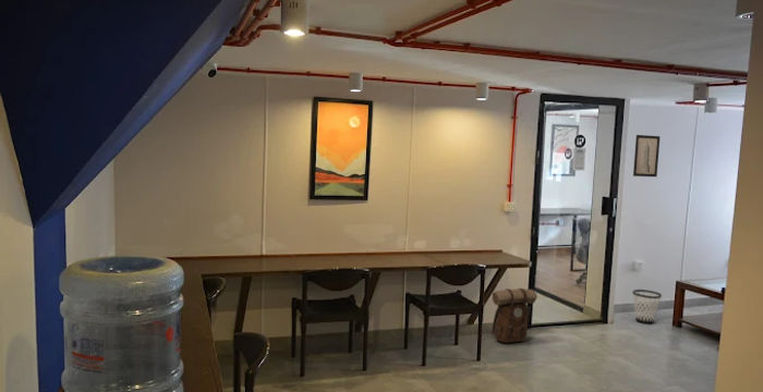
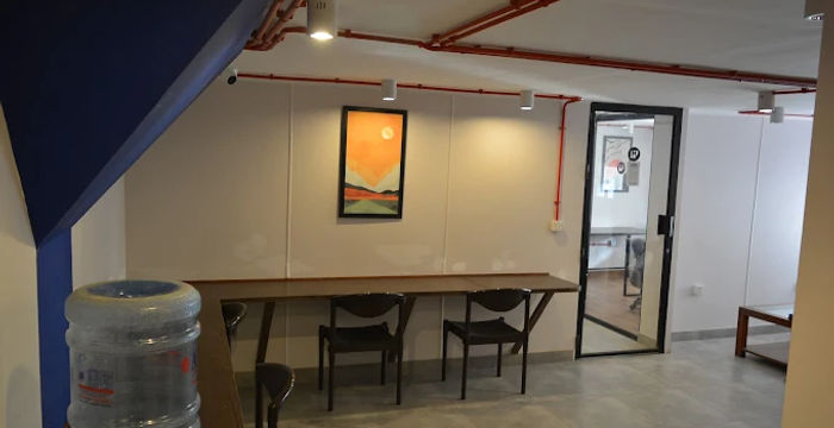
- backpack [489,287,538,344]
- wall art [632,134,662,177]
- wastebasket [631,289,663,324]
